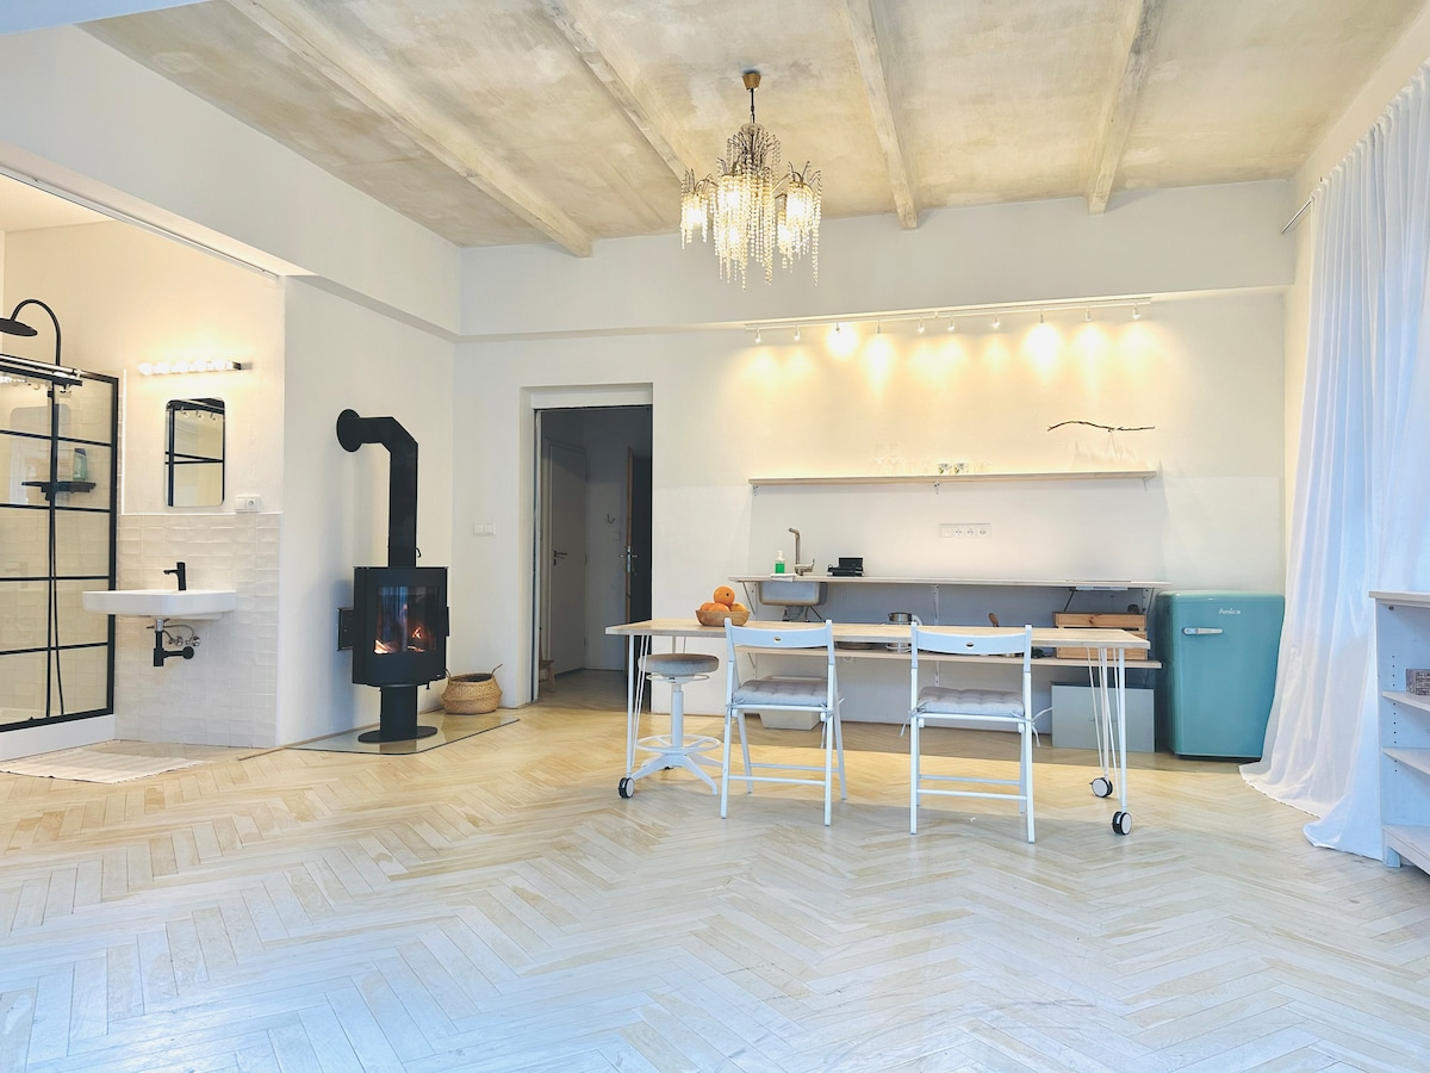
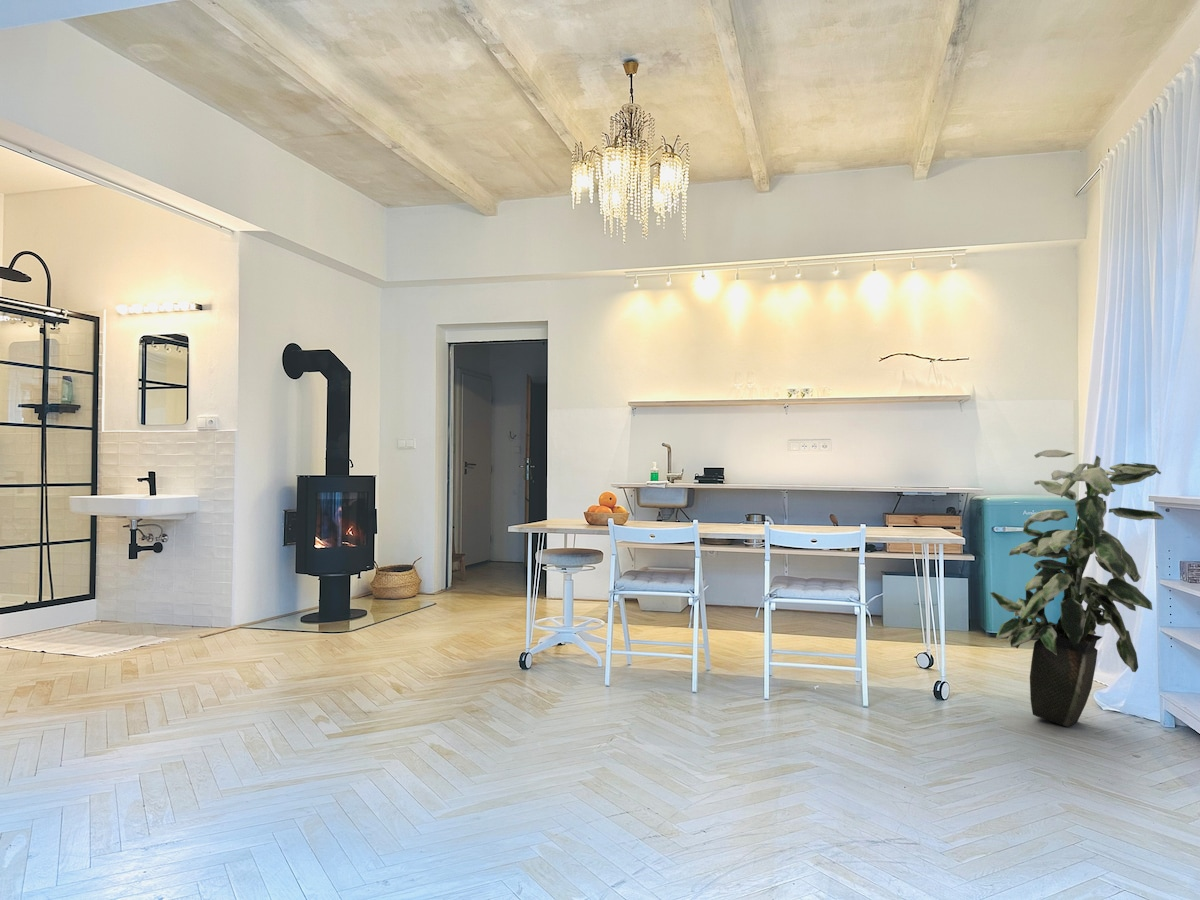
+ indoor plant [989,449,1165,728]
